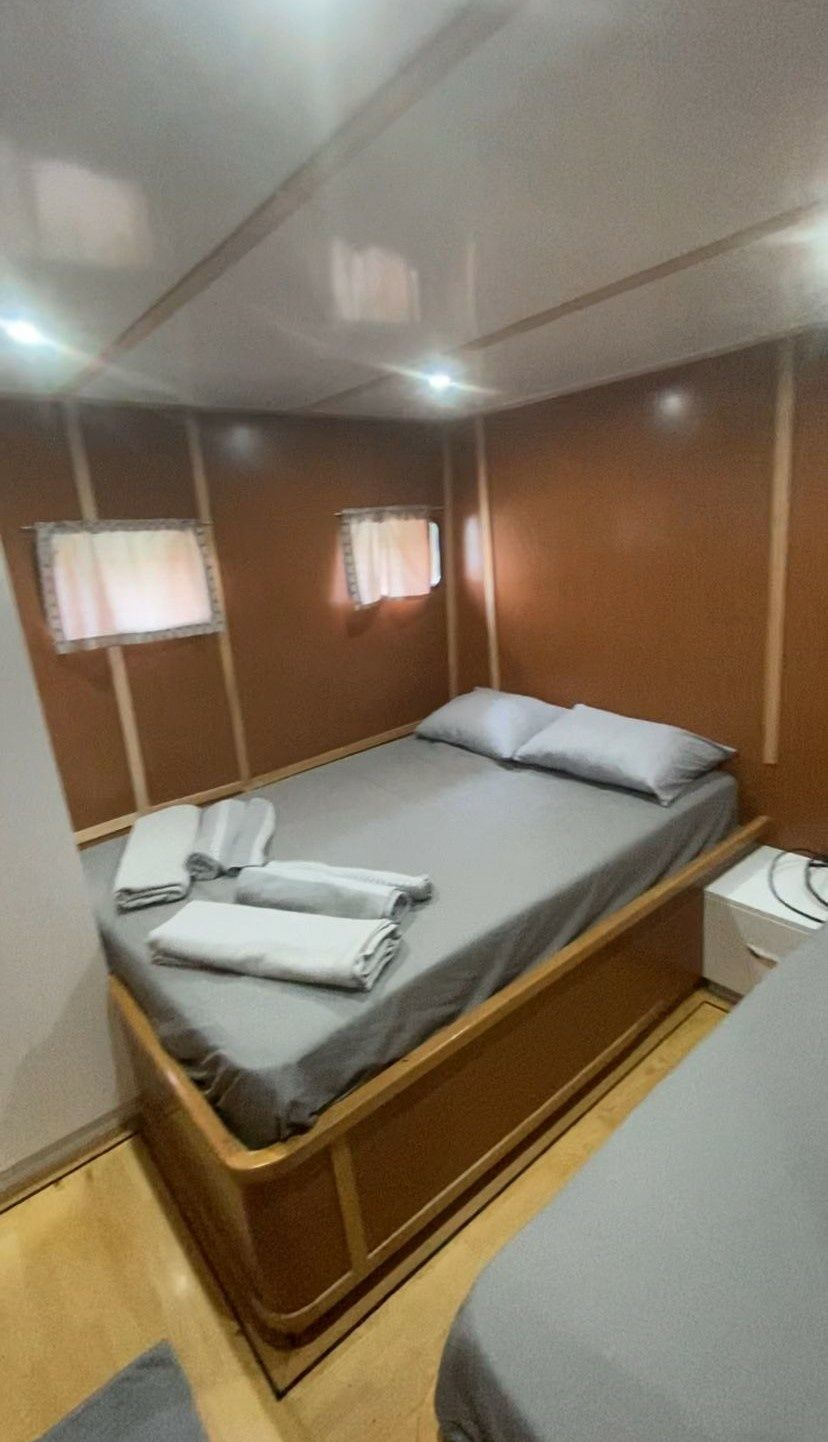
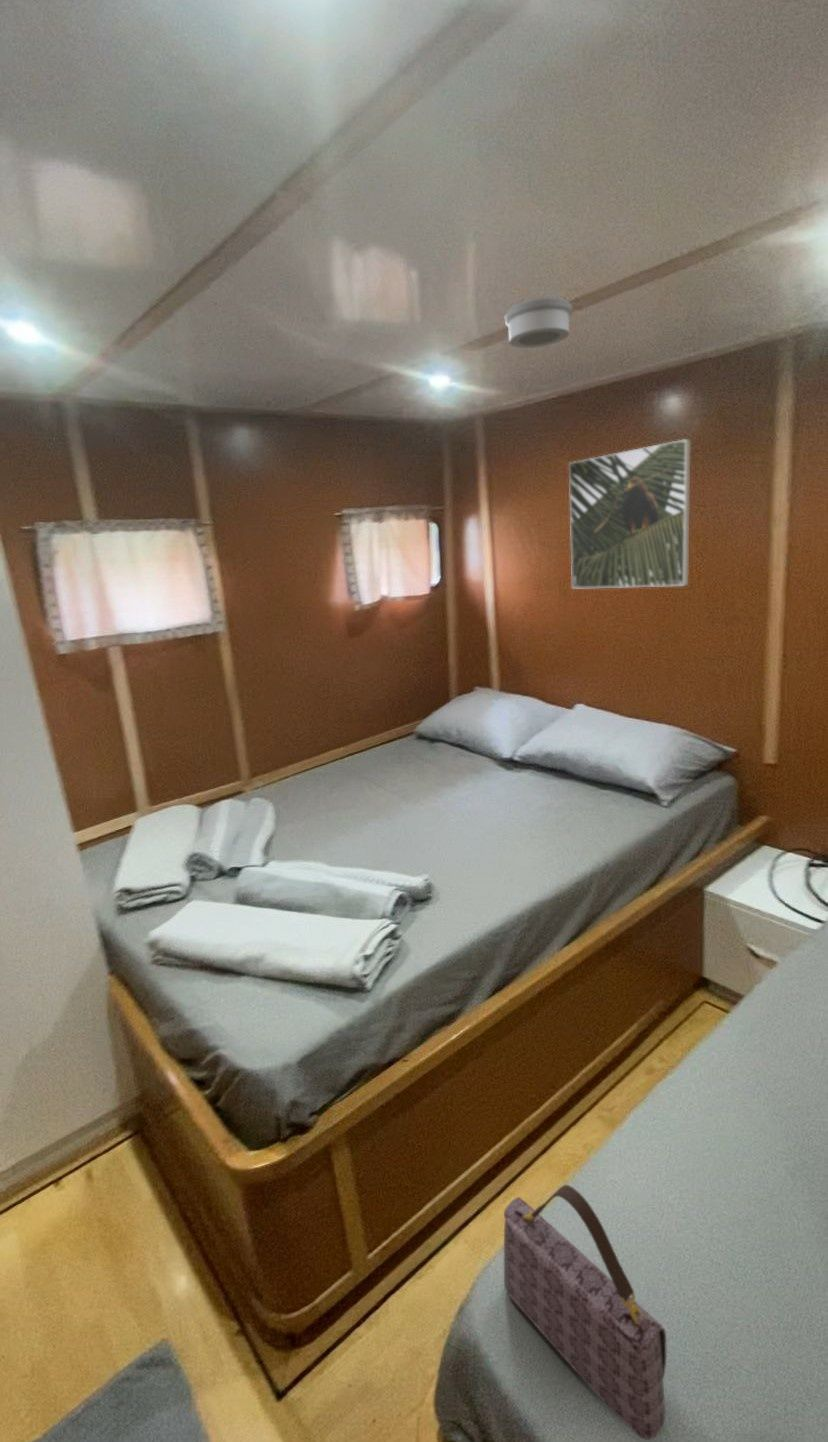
+ handbag [503,1184,667,1441]
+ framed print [568,438,692,590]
+ smoke detector [504,293,573,349]
